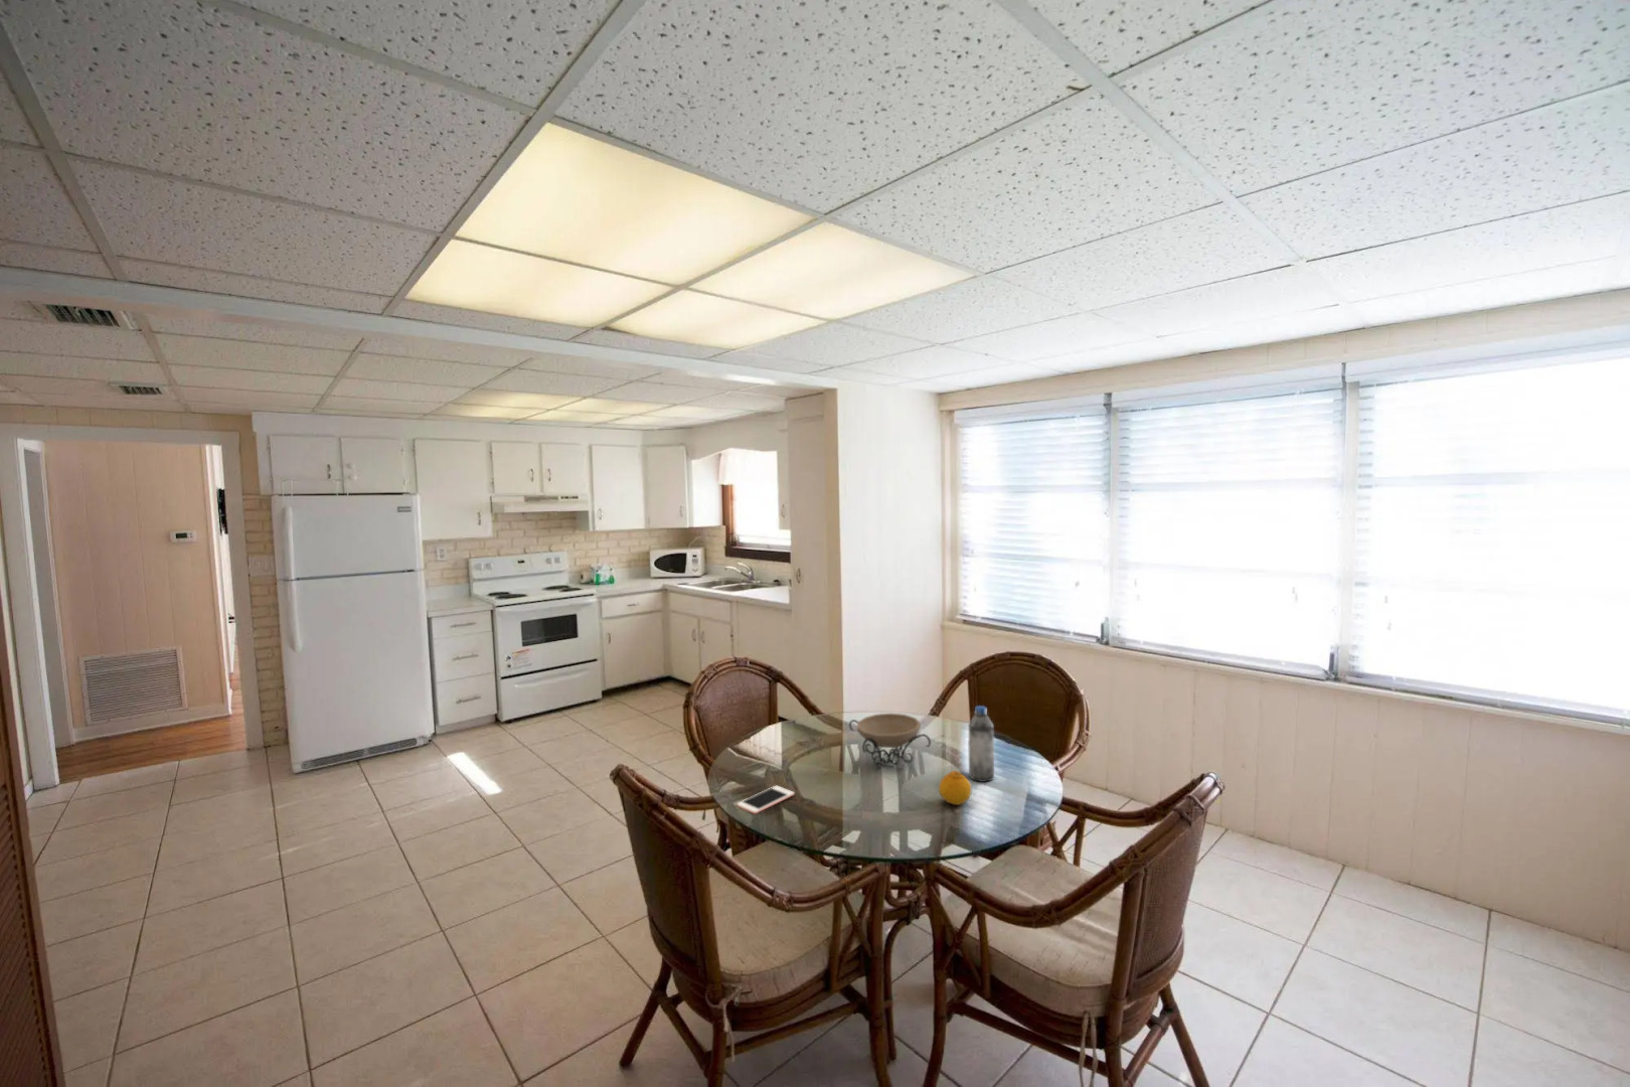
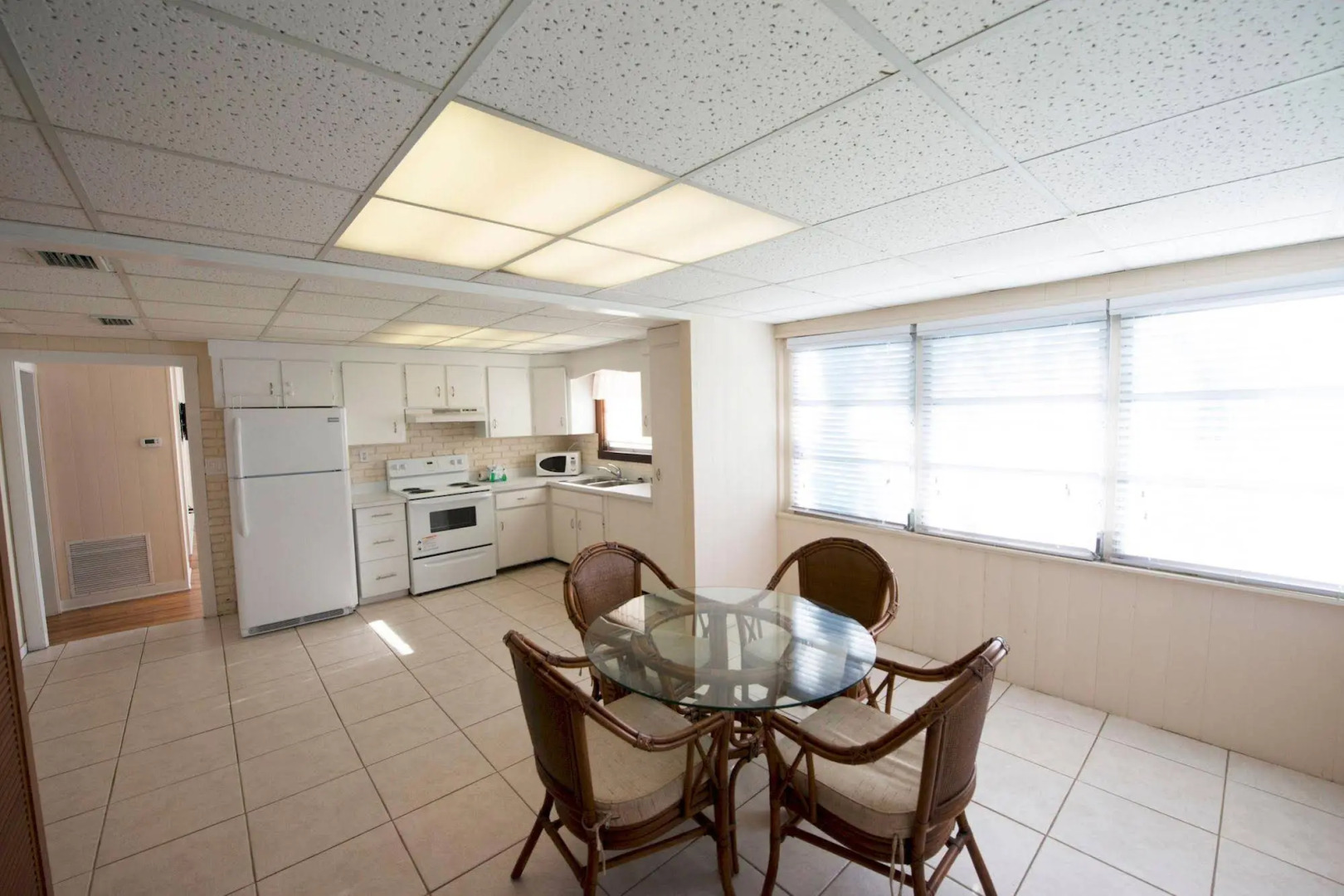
- decorative bowl [848,712,931,770]
- water bottle [967,705,996,782]
- fruit [937,770,973,807]
- cell phone [736,785,794,815]
